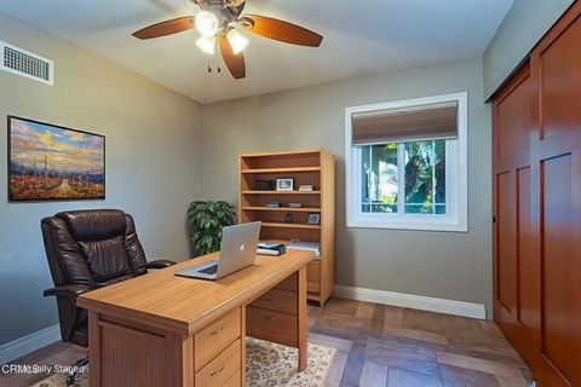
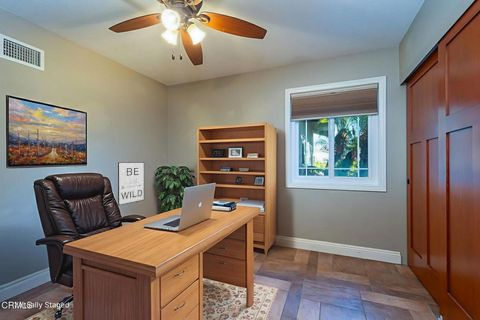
+ wall art [117,161,145,206]
